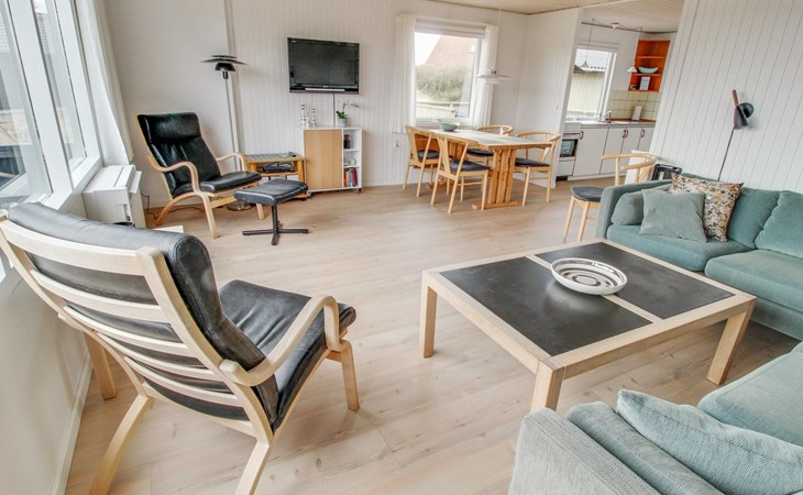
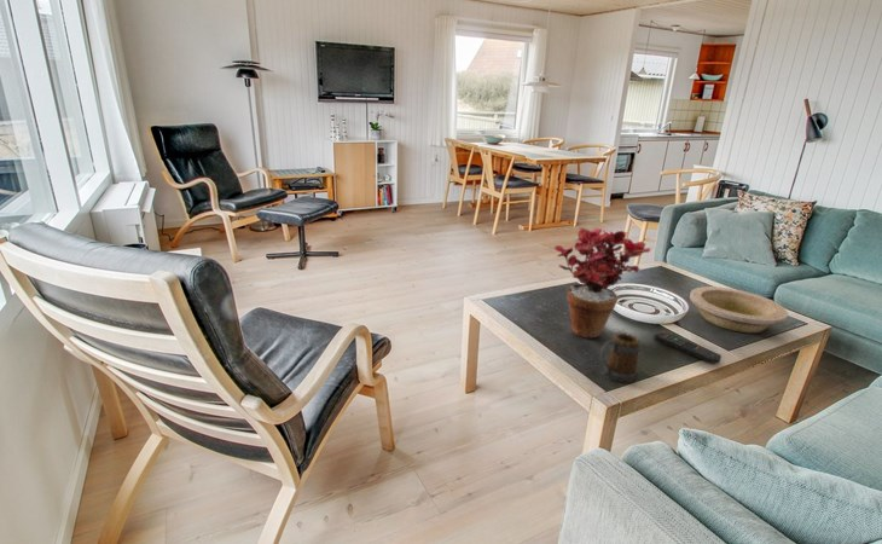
+ potted plant [553,226,652,338]
+ remote control [652,330,723,365]
+ bowl [689,285,789,334]
+ mug [599,331,642,383]
